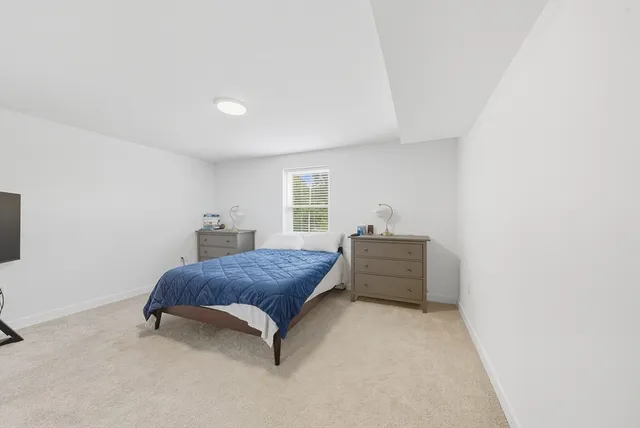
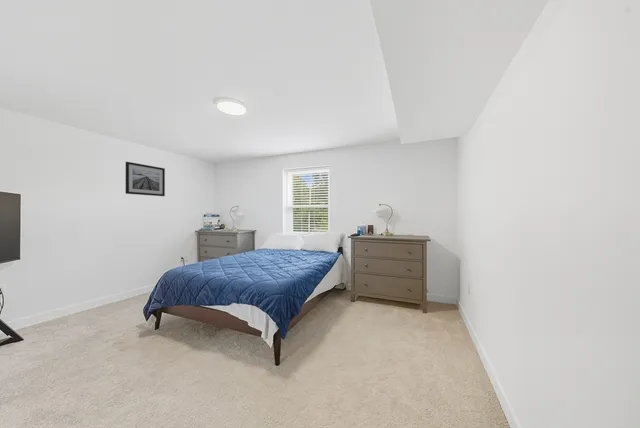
+ wall art [125,161,166,197]
